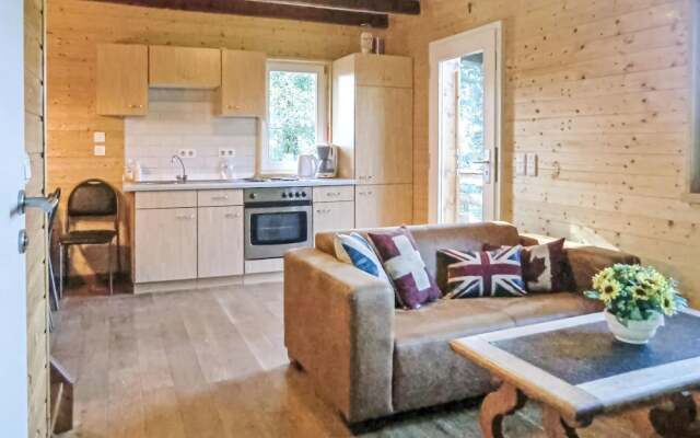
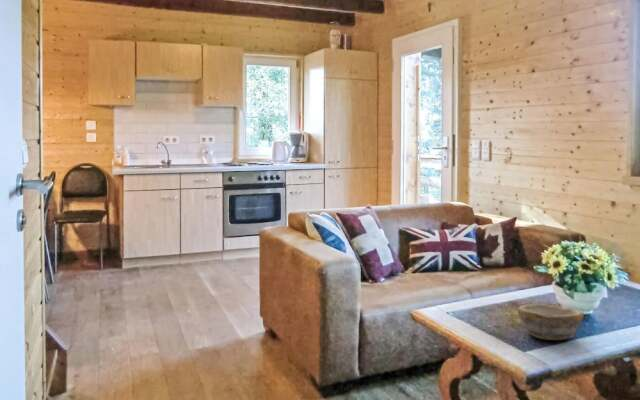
+ bowl [516,303,585,341]
